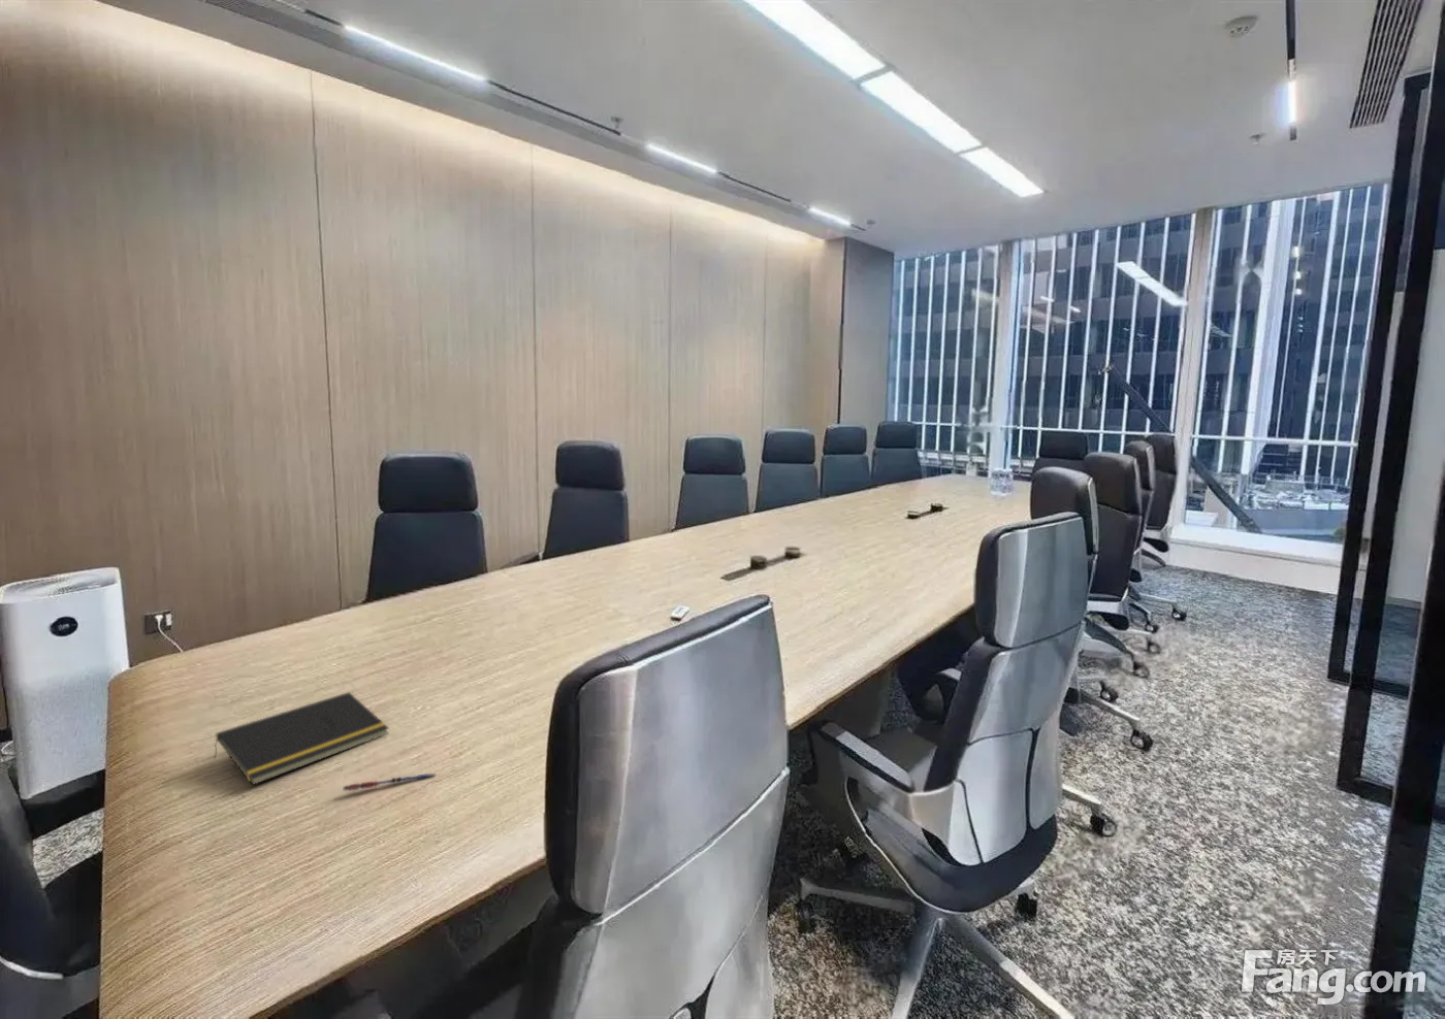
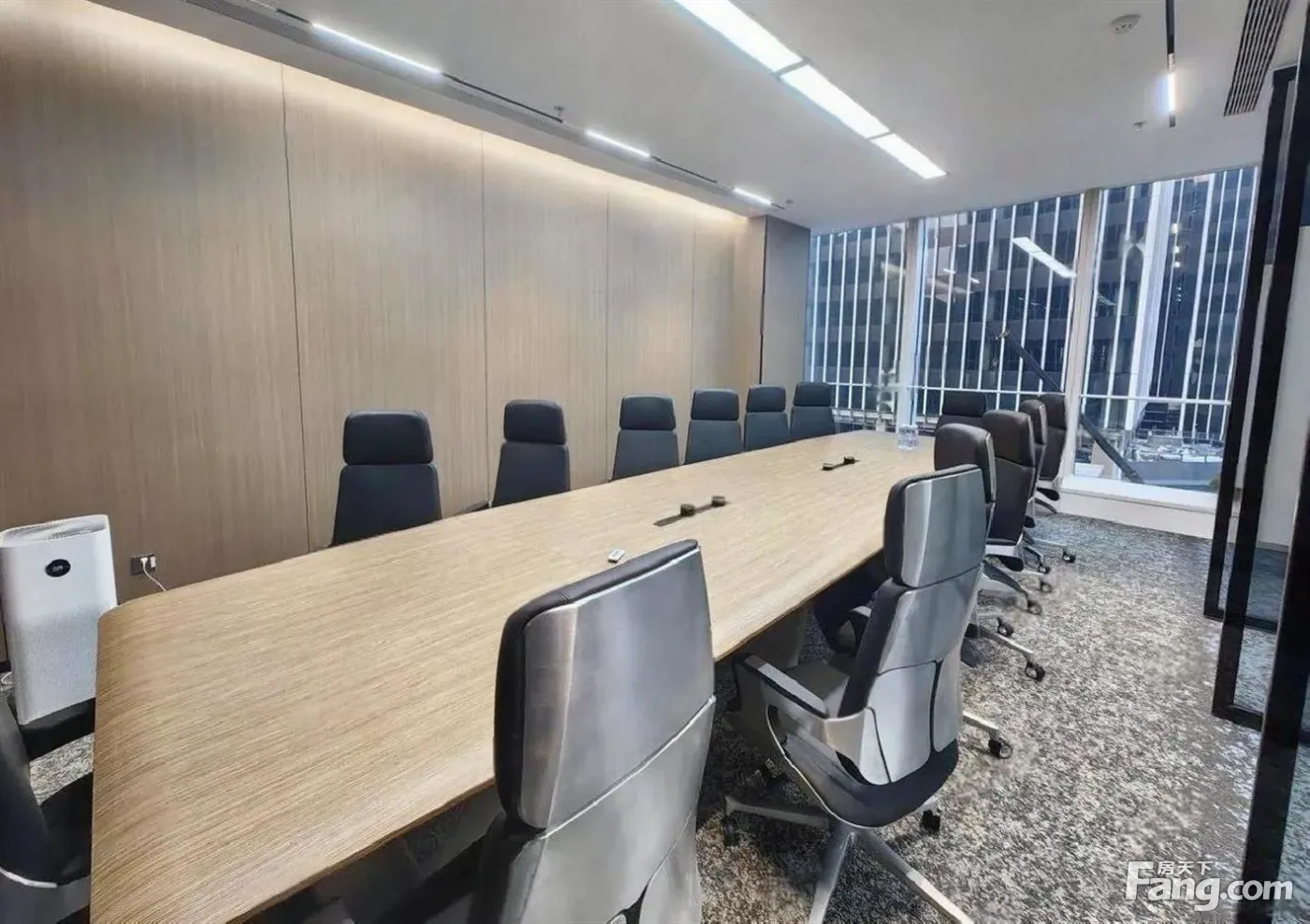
- pen [342,772,437,792]
- notepad [213,691,390,786]
